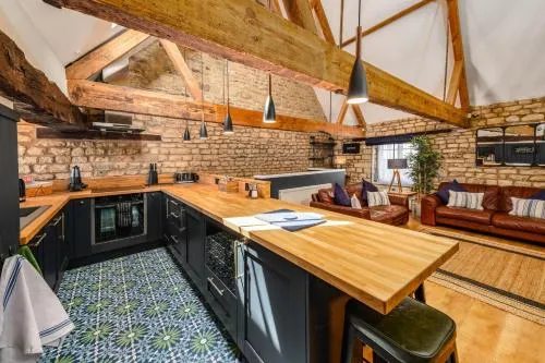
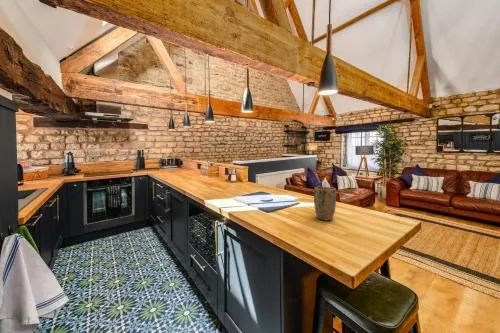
+ plant pot [313,186,337,221]
